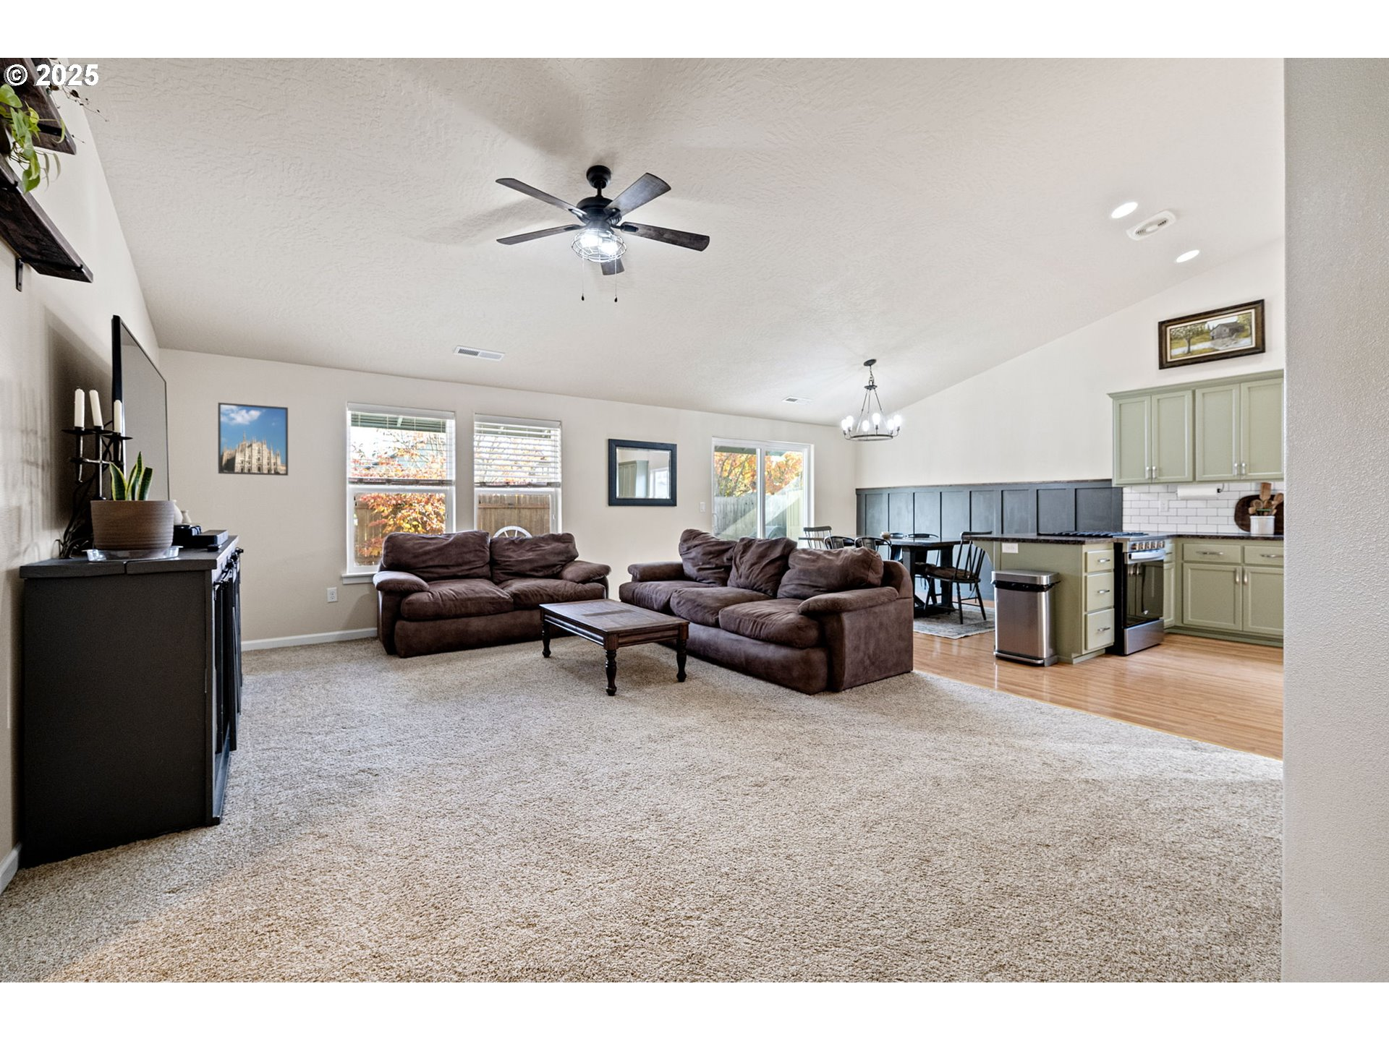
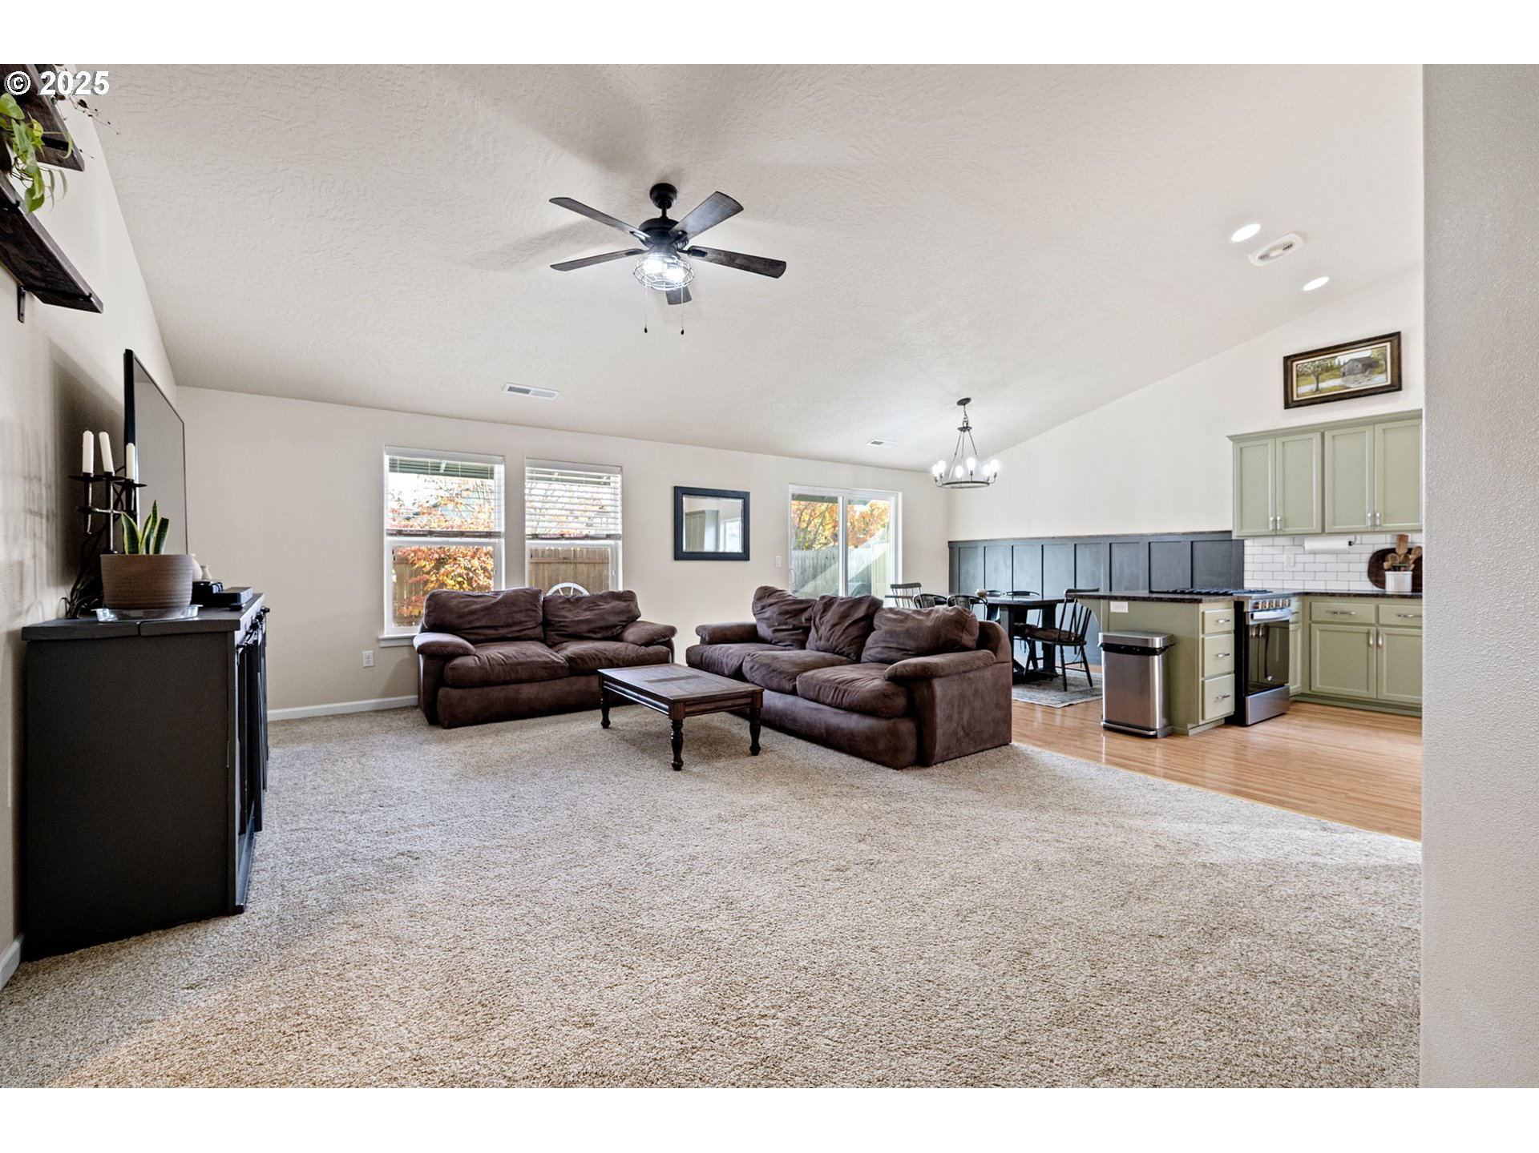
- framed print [217,402,289,477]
